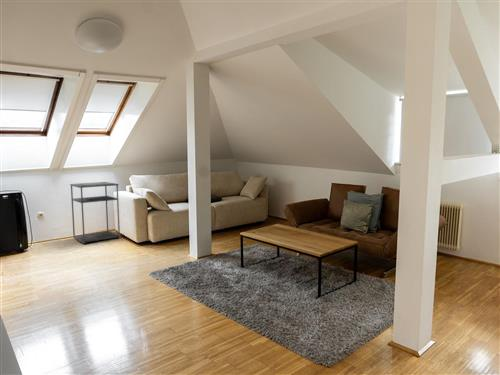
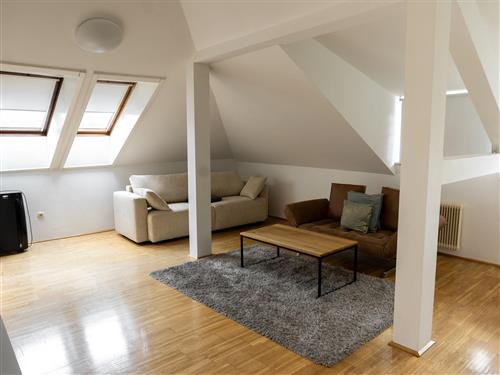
- shelving unit [69,181,121,245]
